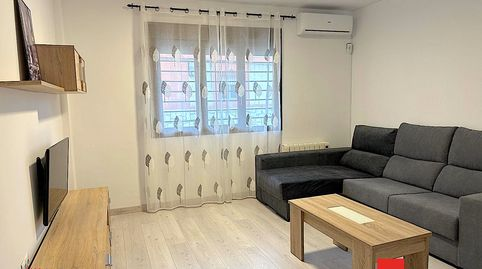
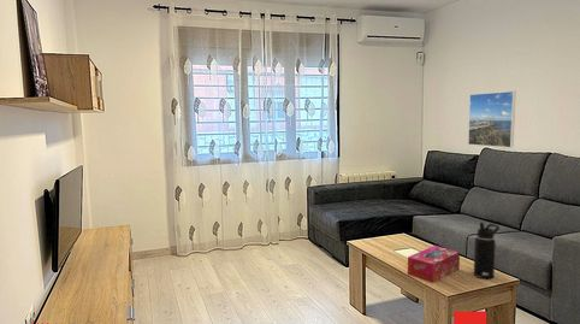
+ water bottle [473,222,501,279]
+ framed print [467,90,517,149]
+ tissue box [407,245,461,283]
